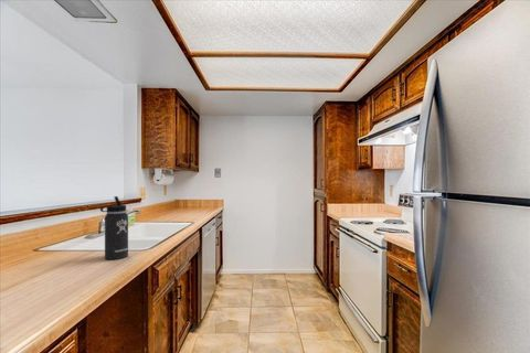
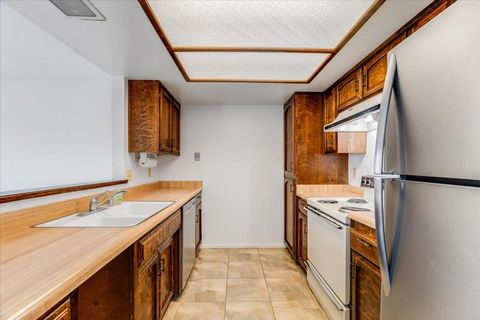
- thermos bottle [99,195,129,260]
